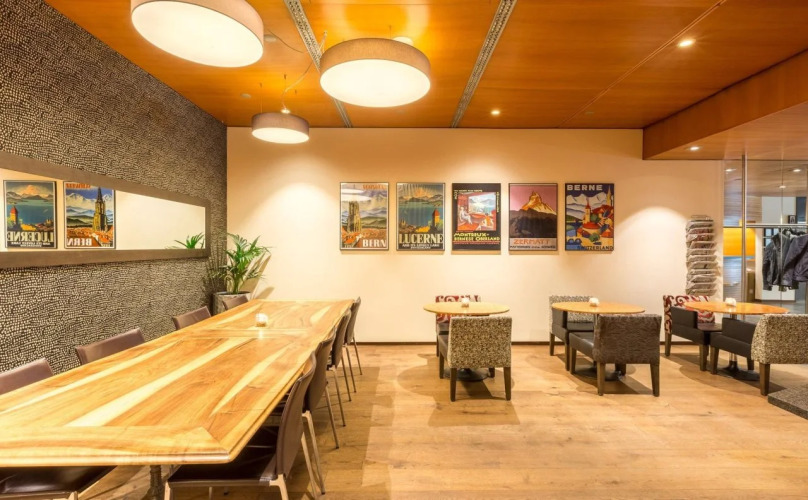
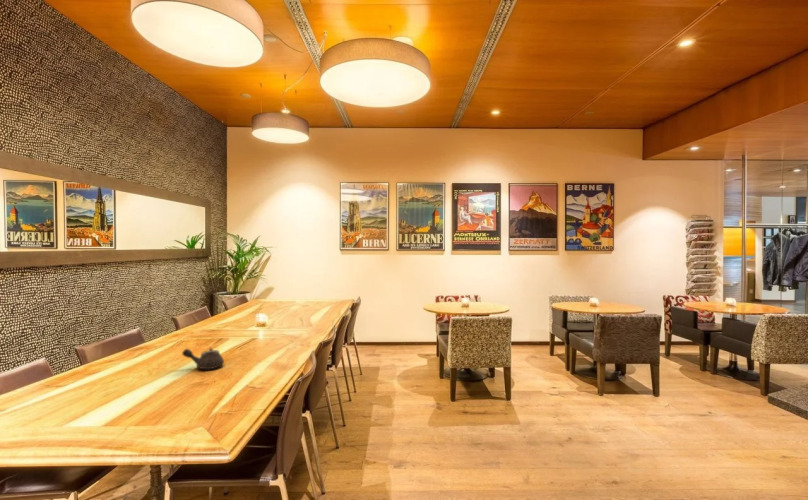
+ teapot [181,347,225,370]
